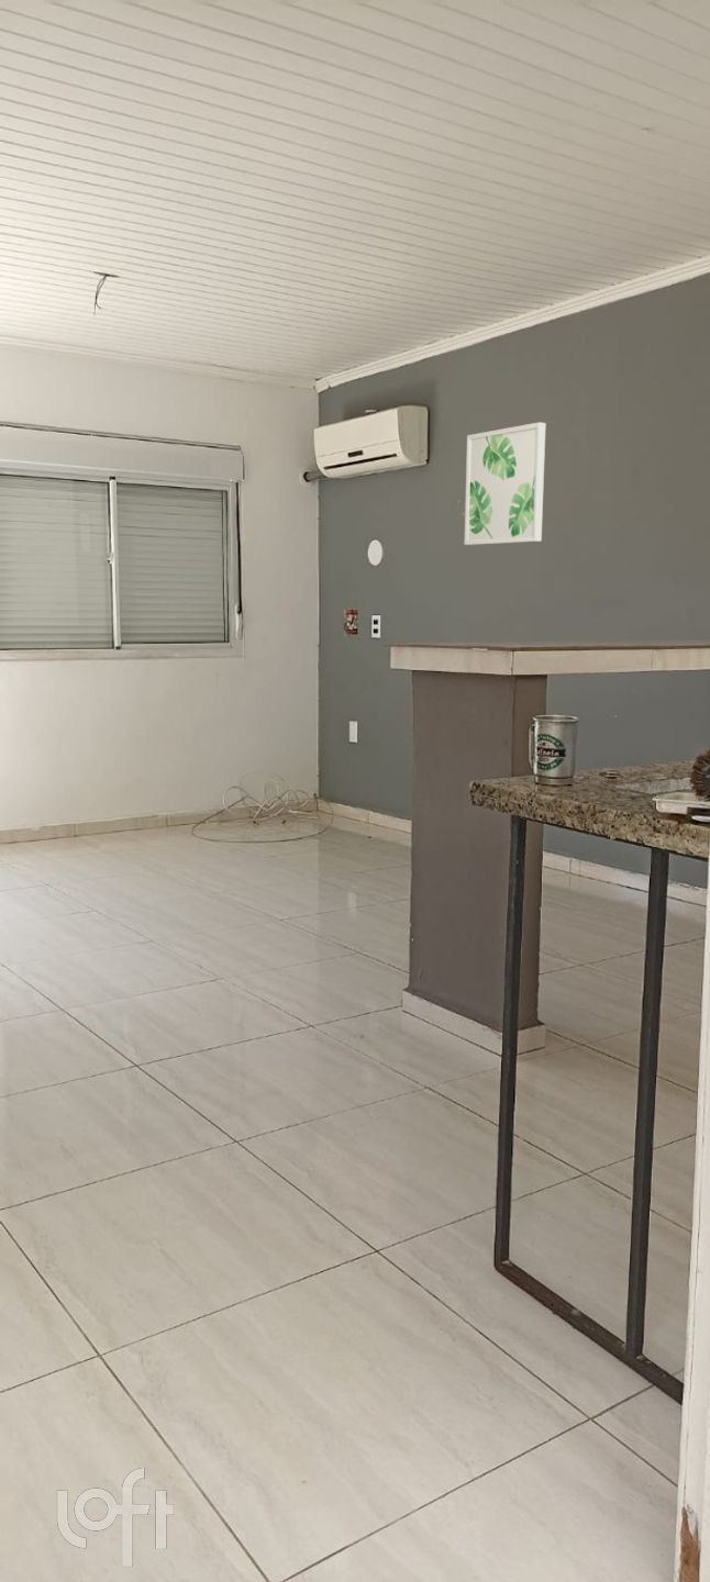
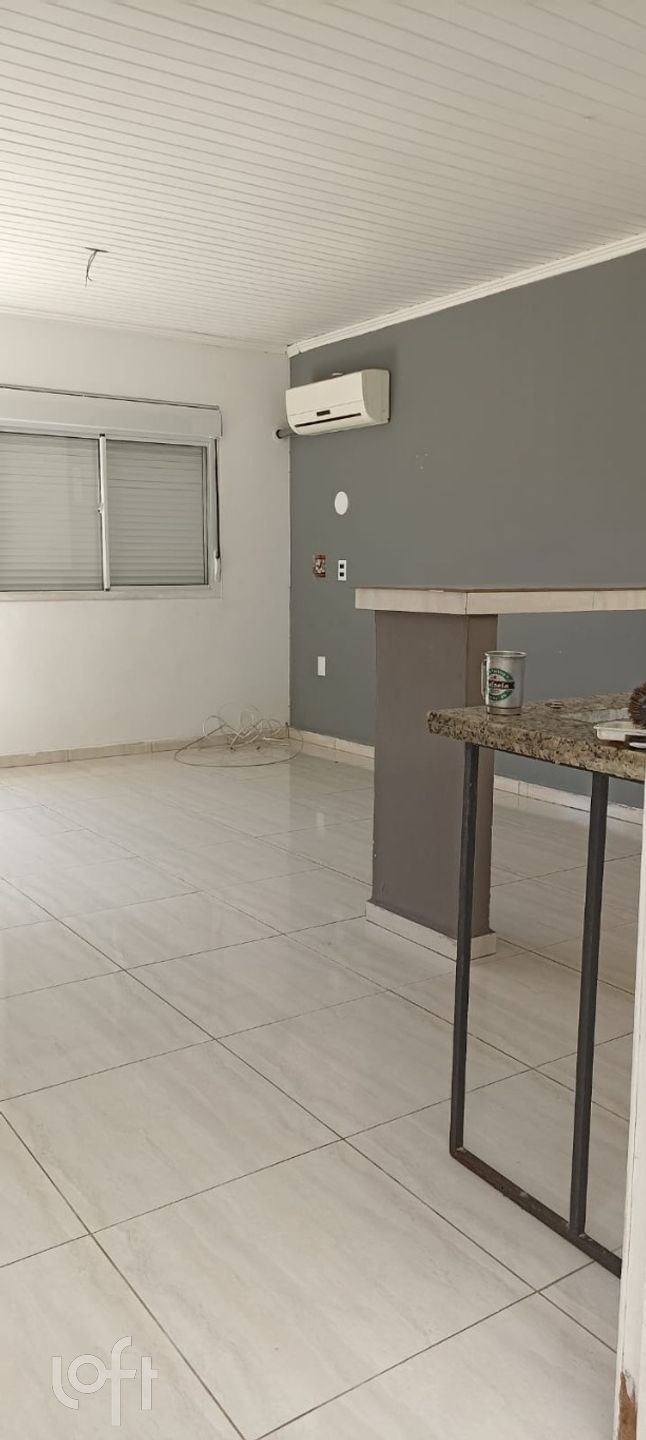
- wall art [464,422,546,546]
